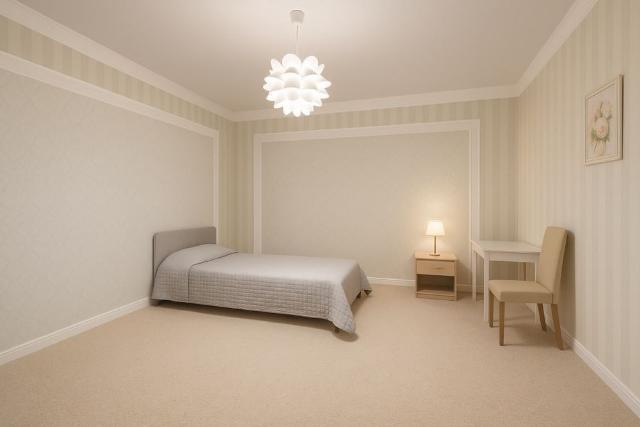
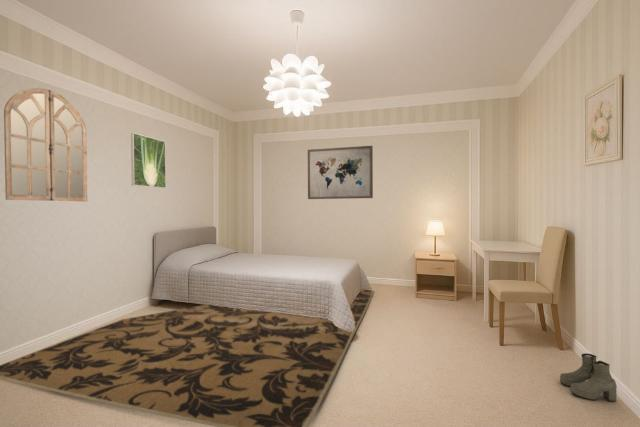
+ rug [0,290,375,427]
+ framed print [130,132,167,189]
+ wall art [307,145,374,200]
+ home mirror [3,87,88,202]
+ boots [559,352,618,402]
